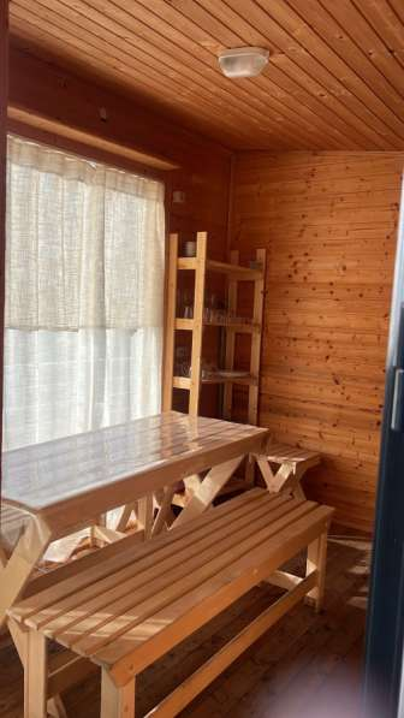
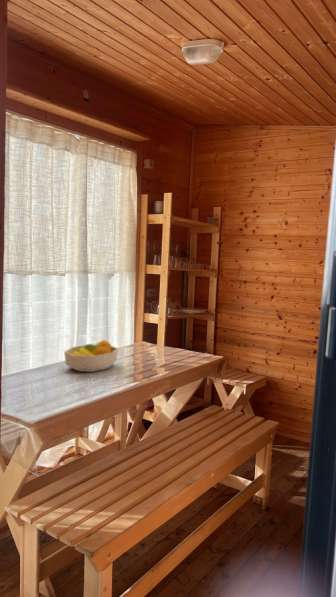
+ fruit bowl [63,339,119,373]
